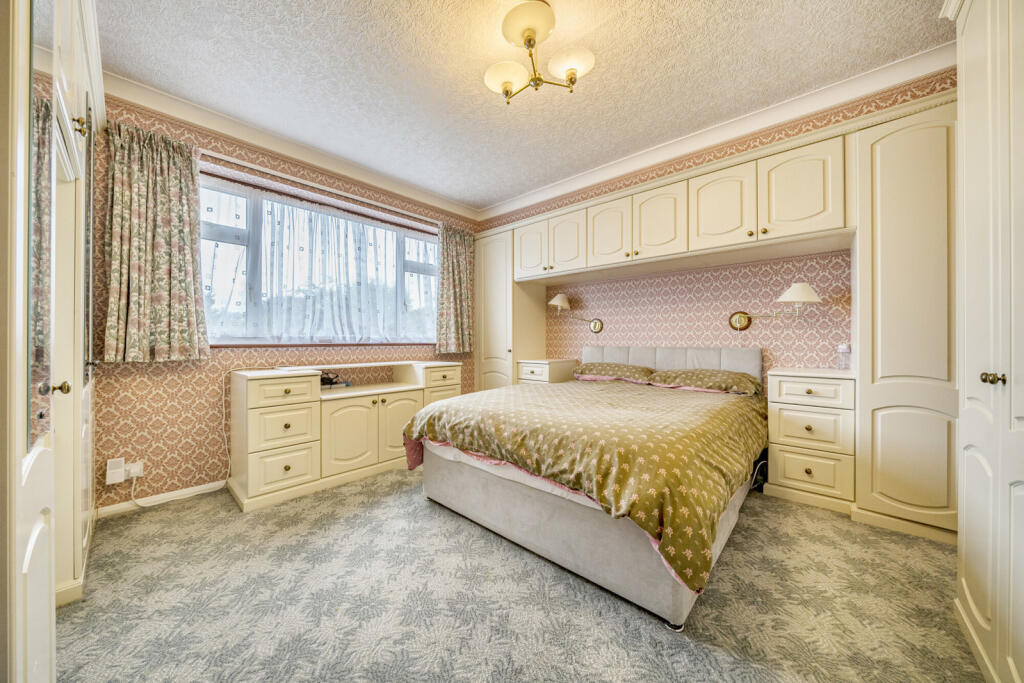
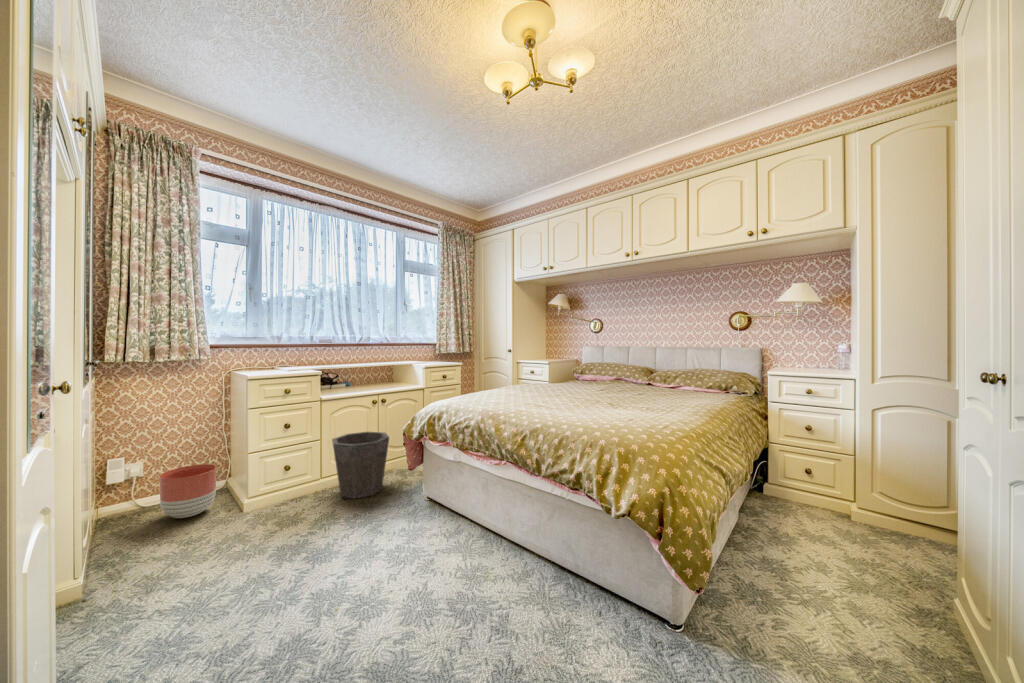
+ planter [159,463,217,519]
+ waste bin [331,431,390,500]
